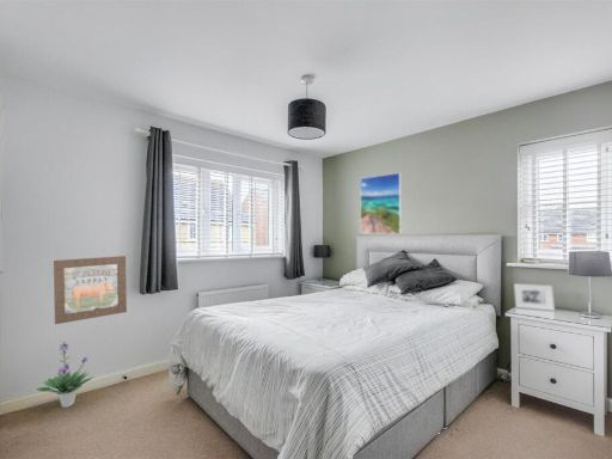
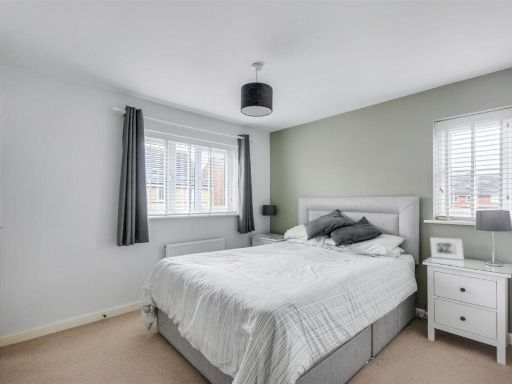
- wall art [53,255,128,325]
- potted plant [35,341,94,409]
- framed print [359,172,403,235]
